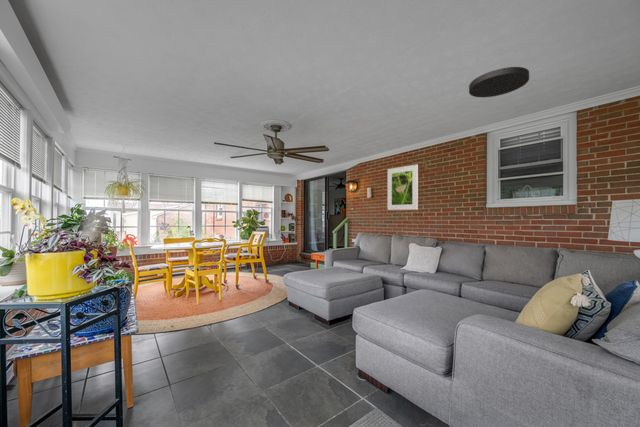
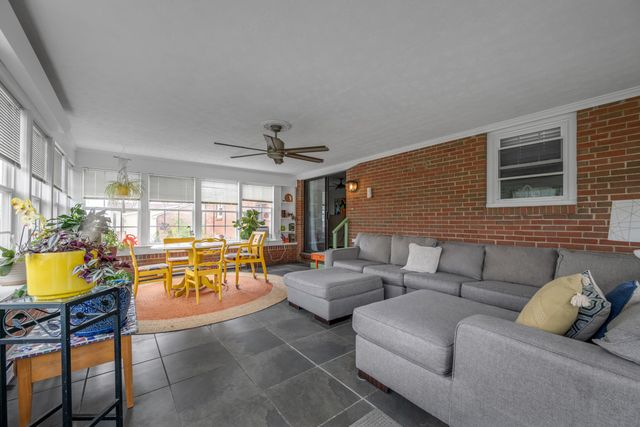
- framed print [387,164,419,211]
- ceiling light [468,66,530,98]
